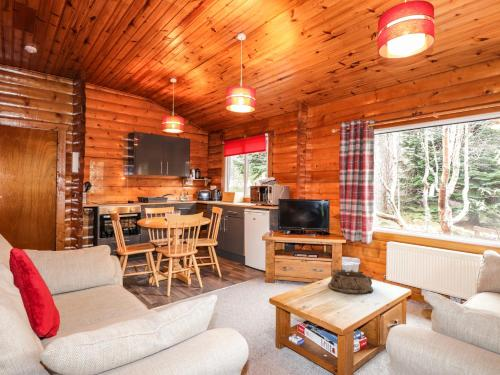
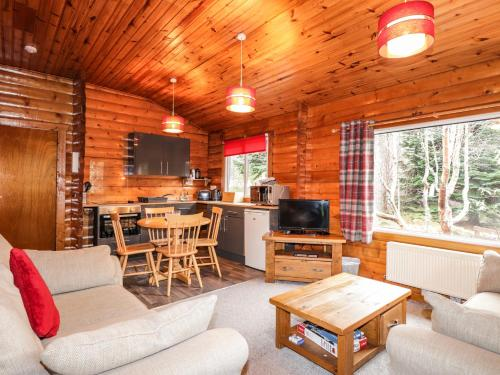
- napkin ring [327,268,374,294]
